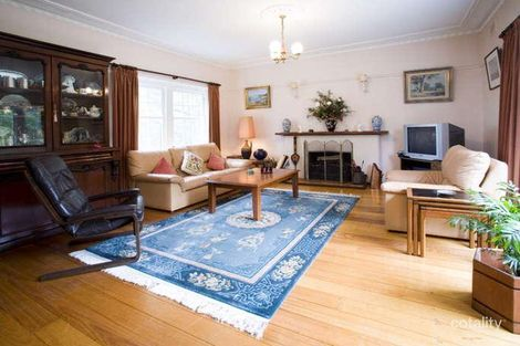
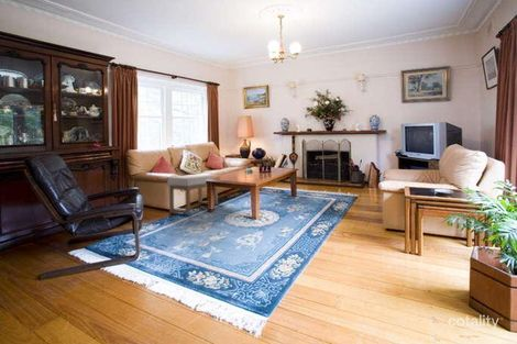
+ ottoman [166,174,219,214]
